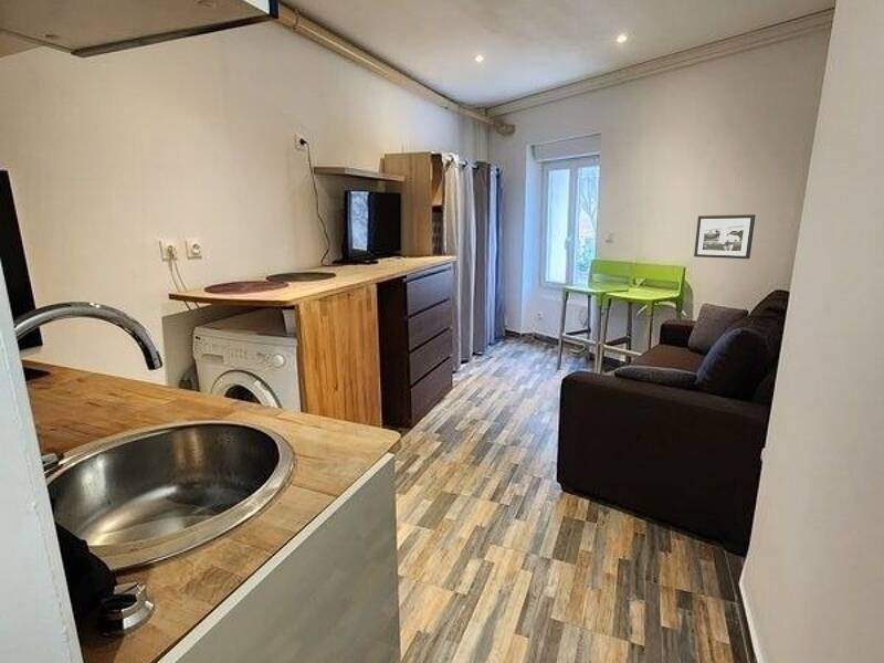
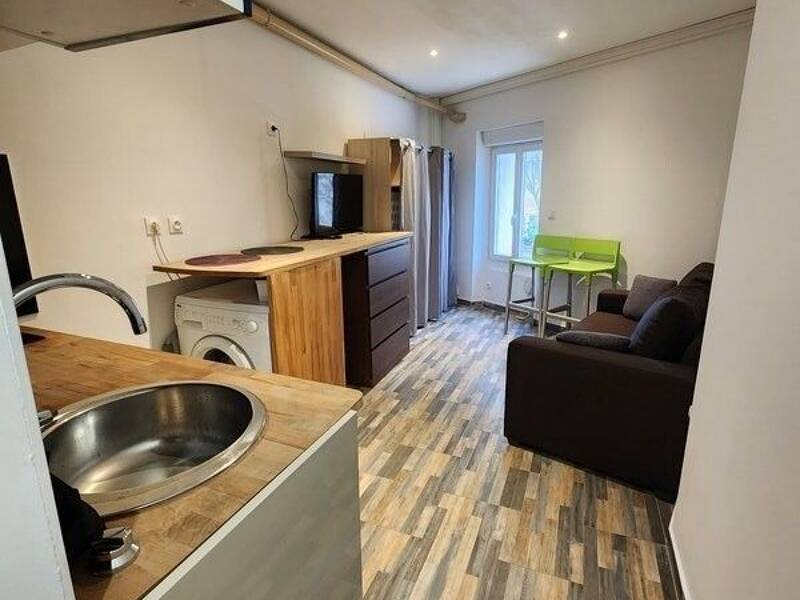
- picture frame [693,213,757,260]
